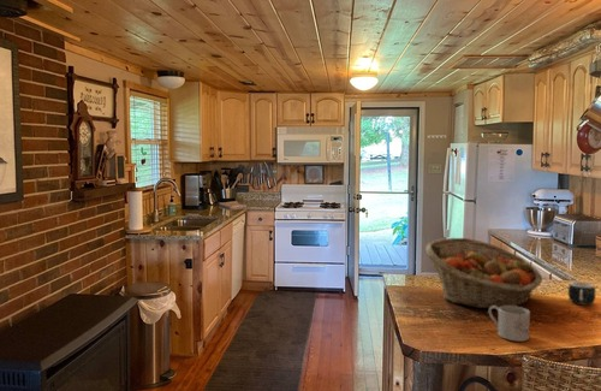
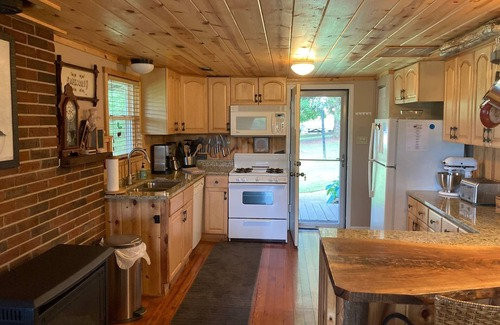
- mug [487,306,531,343]
- mug [567,280,596,306]
- fruit basket [424,237,543,310]
